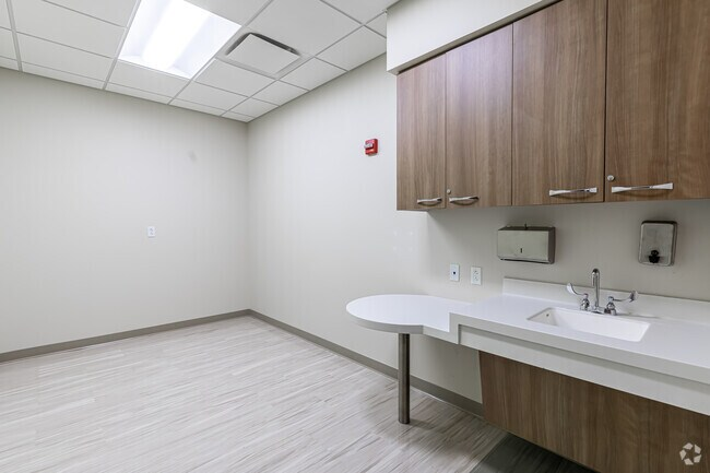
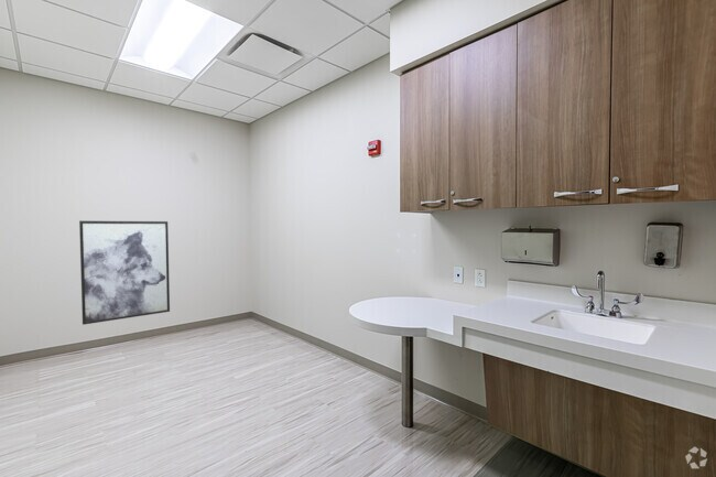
+ wall art [78,219,171,326]
